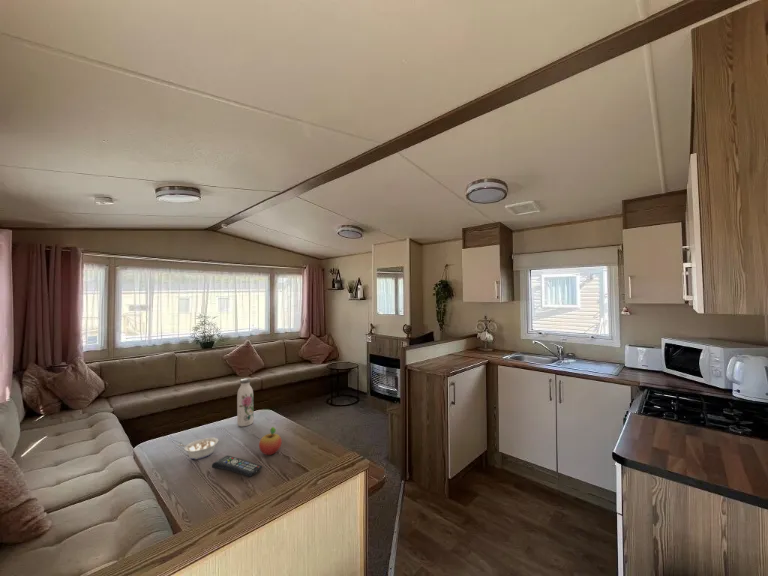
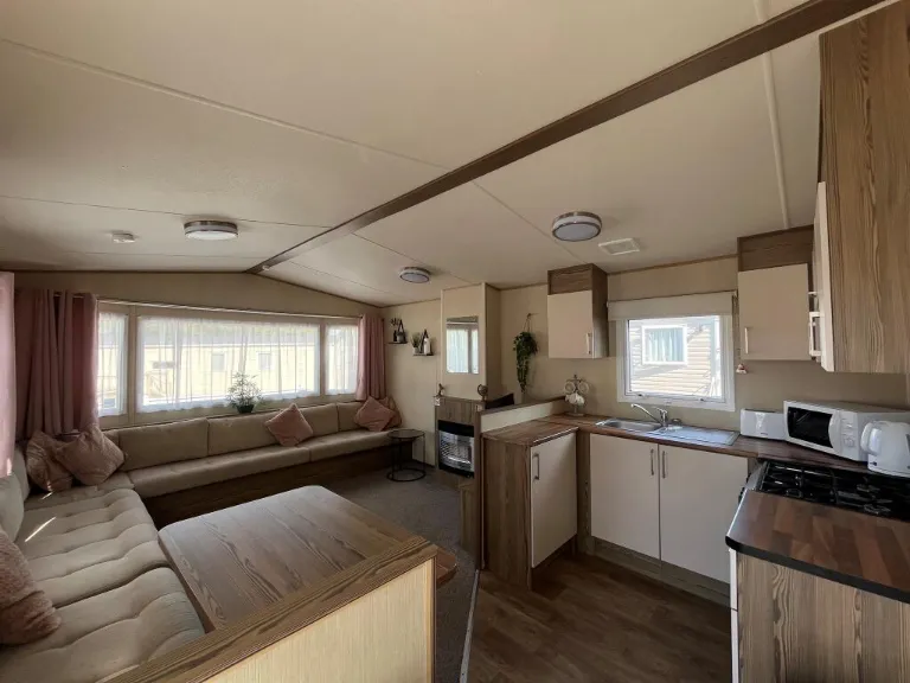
- water bottle [236,377,254,427]
- legume [177,437,219,460]
- remote control [211,454,263,478]
- fruit [258,426,283,456]
